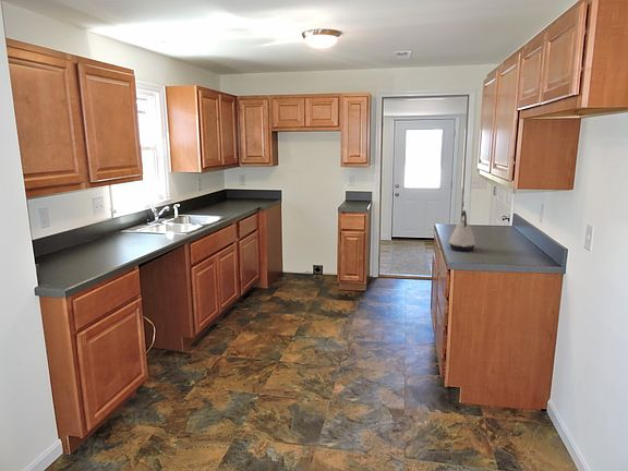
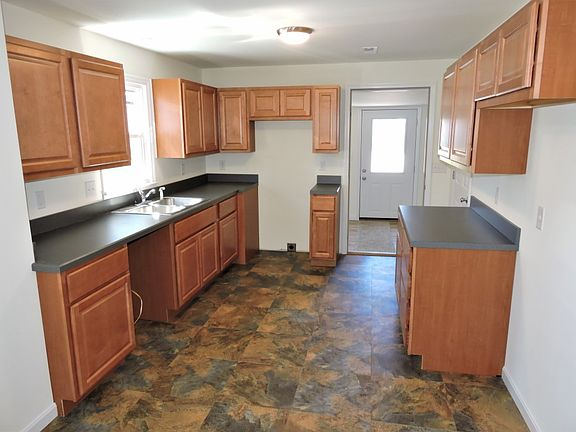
- kettle [448,209,476,252]
